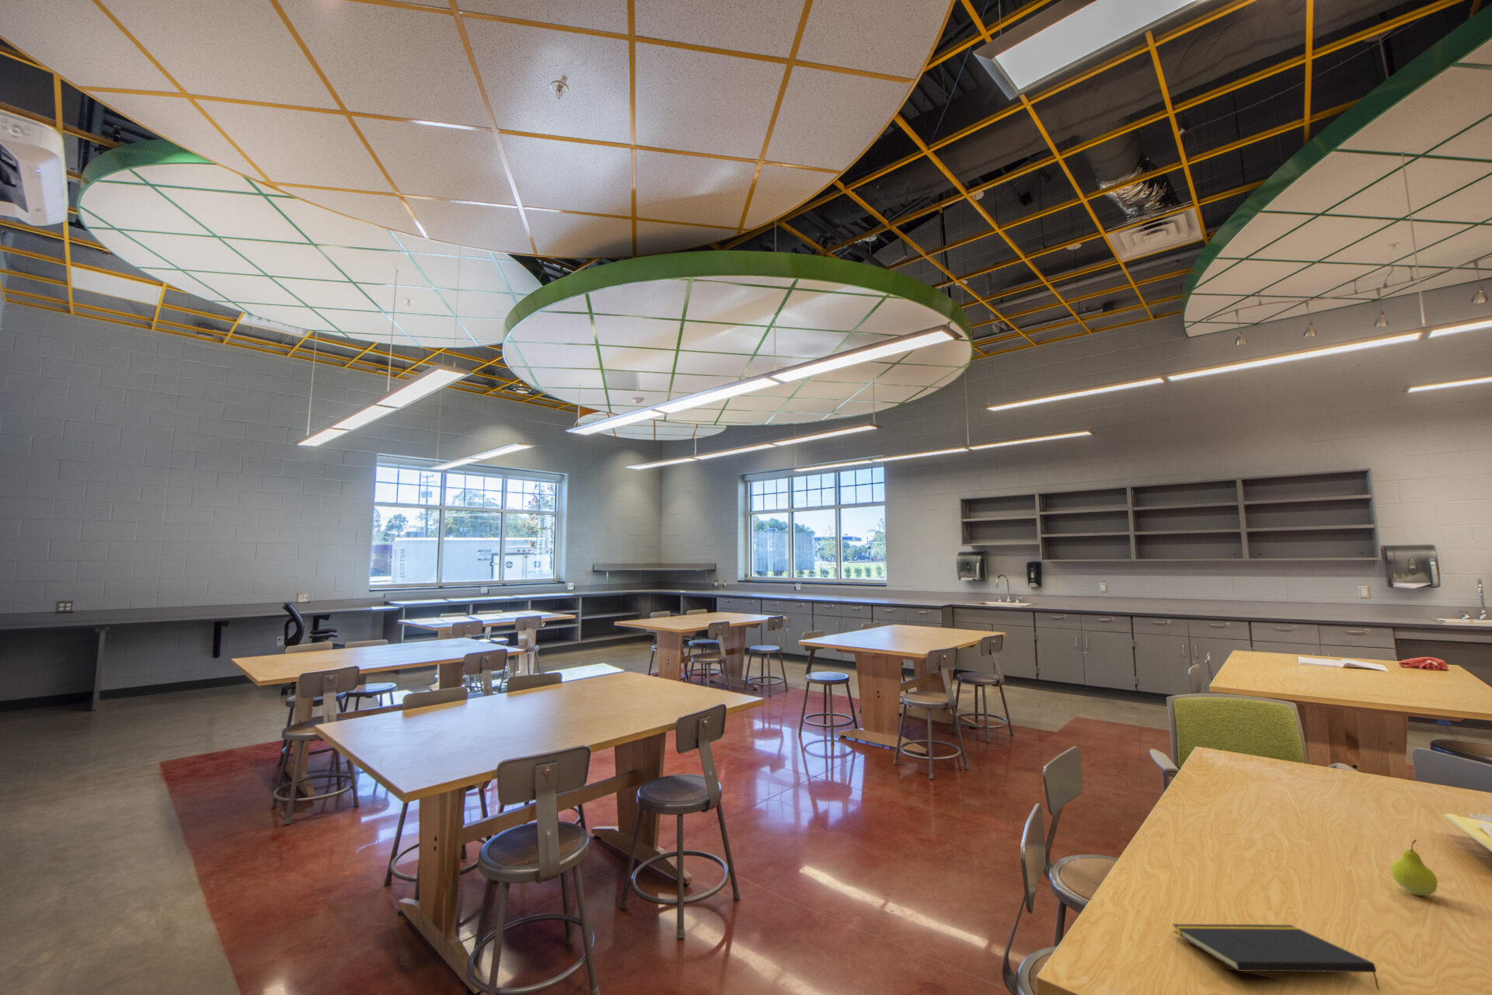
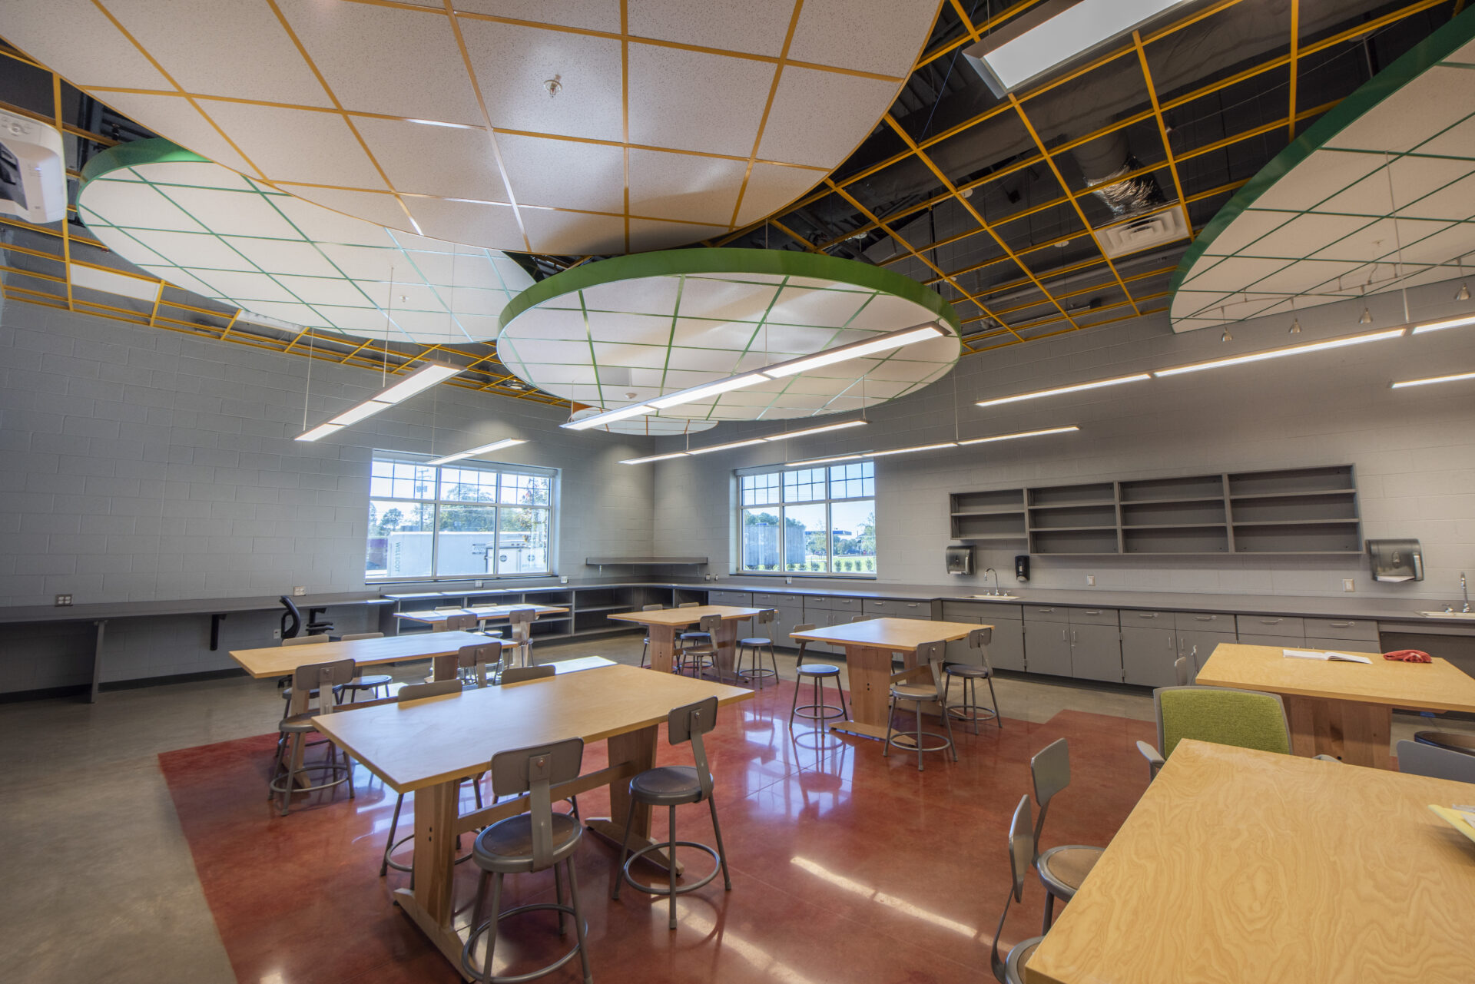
- notepad [1172,924,1381,992]
- fruit [1390,838,1439,896]
